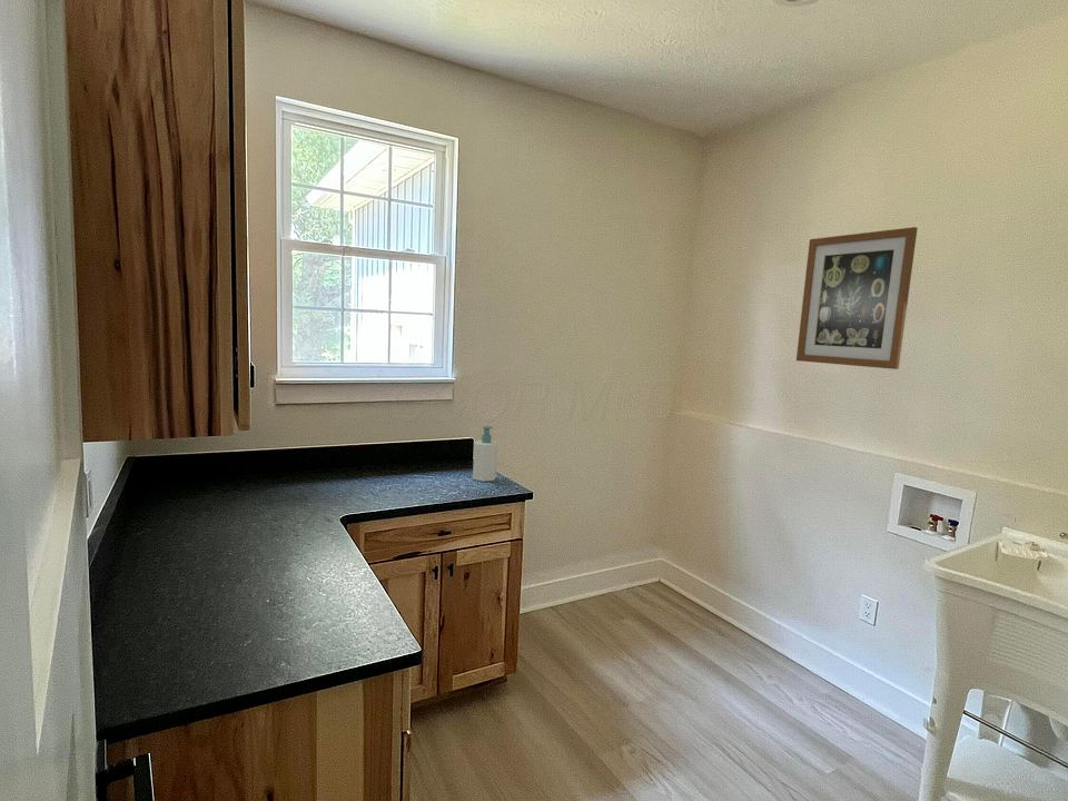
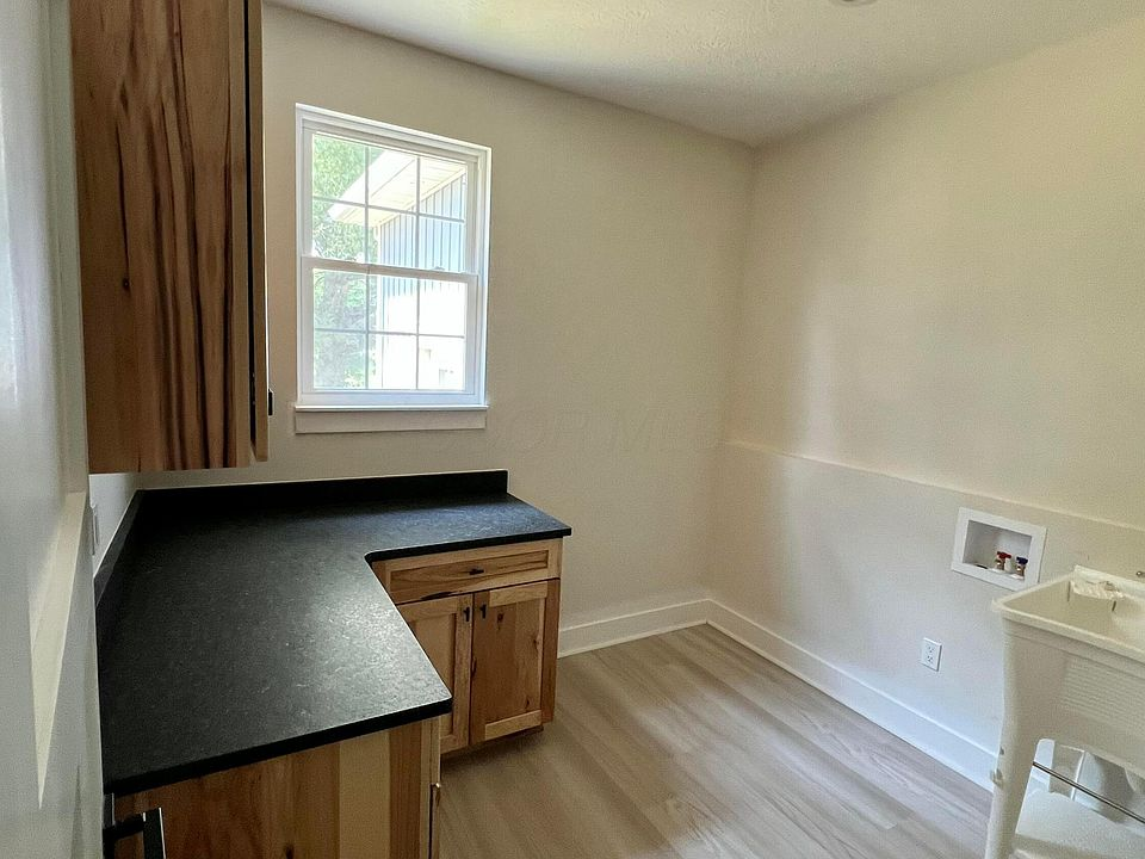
- wall art [795,226,919,370]
- soap bottle [472,425,498,483]
